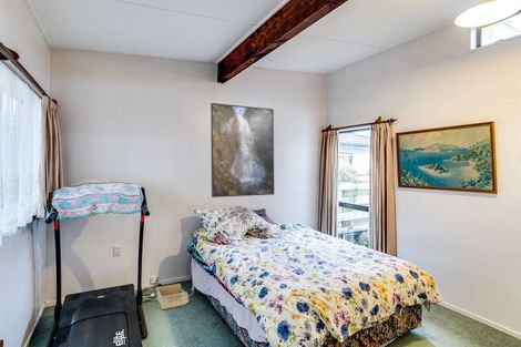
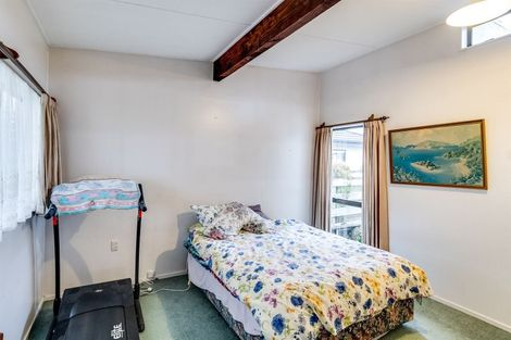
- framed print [210,102,275,198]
- storage bin [155,283,190,310]
